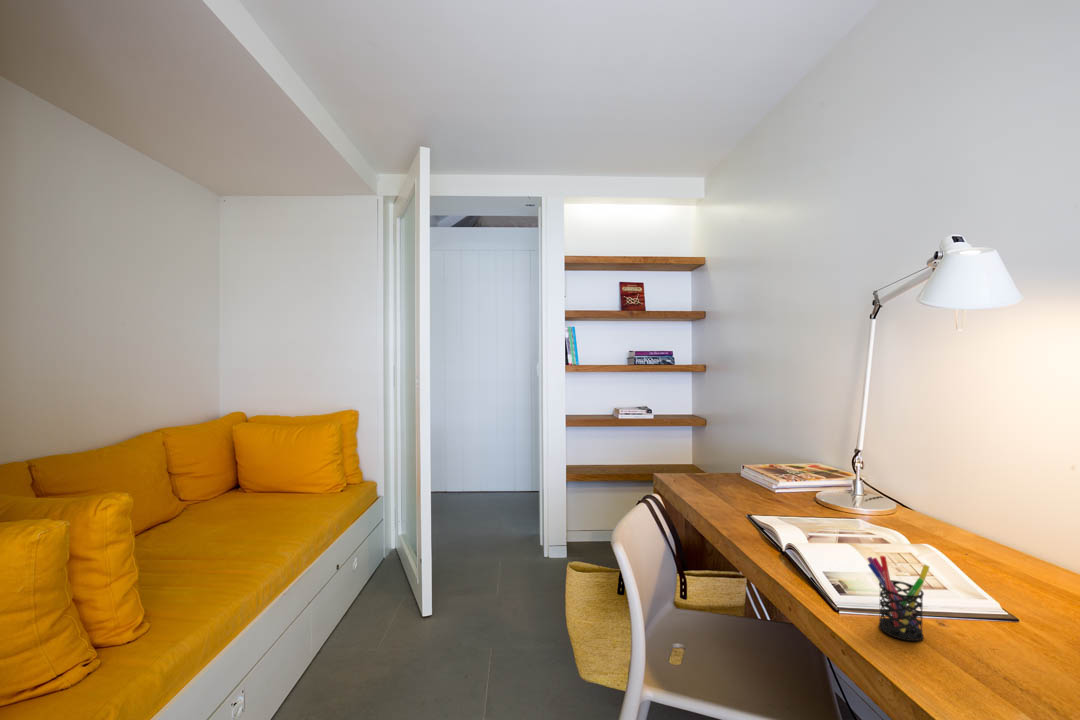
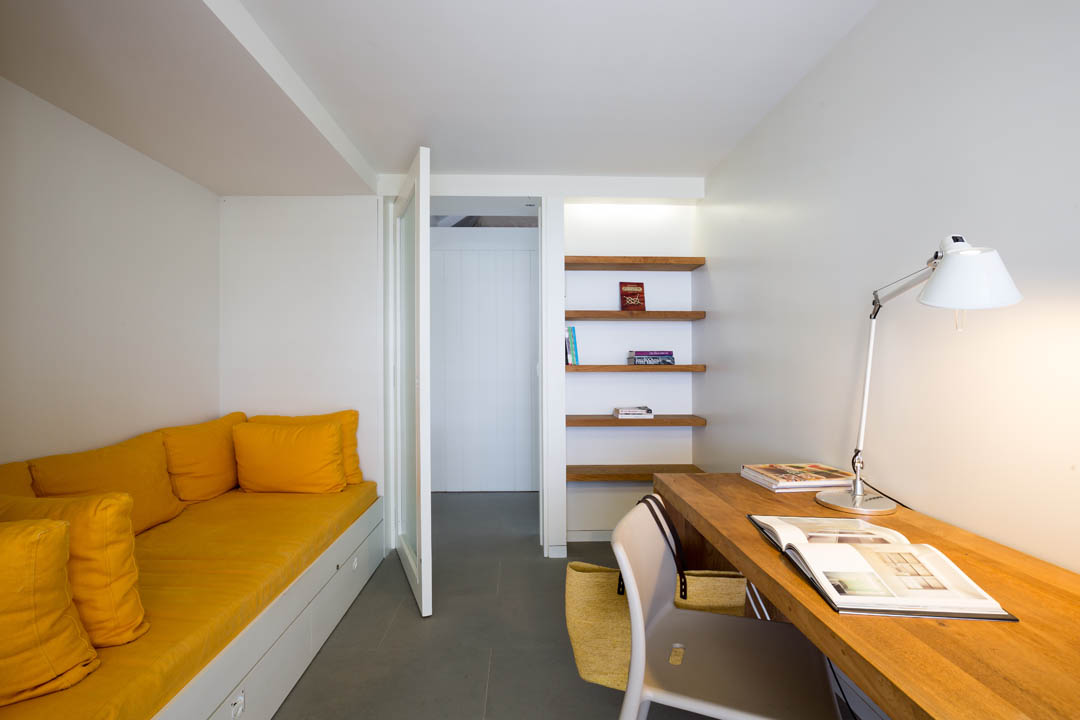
- pen holder [866,555,930,642]
